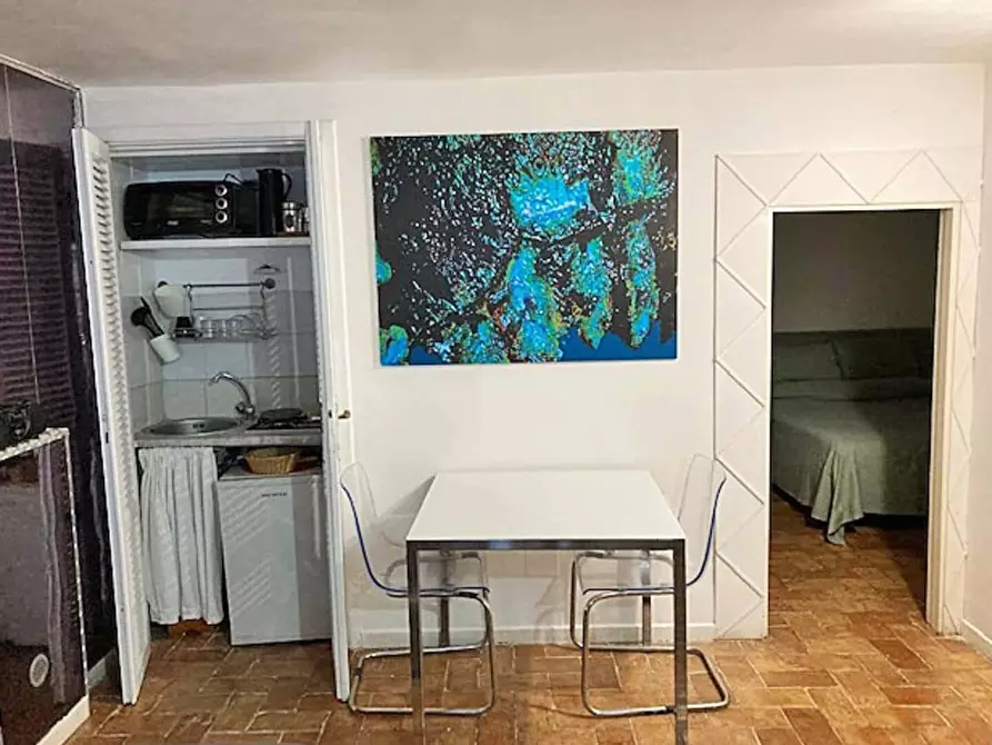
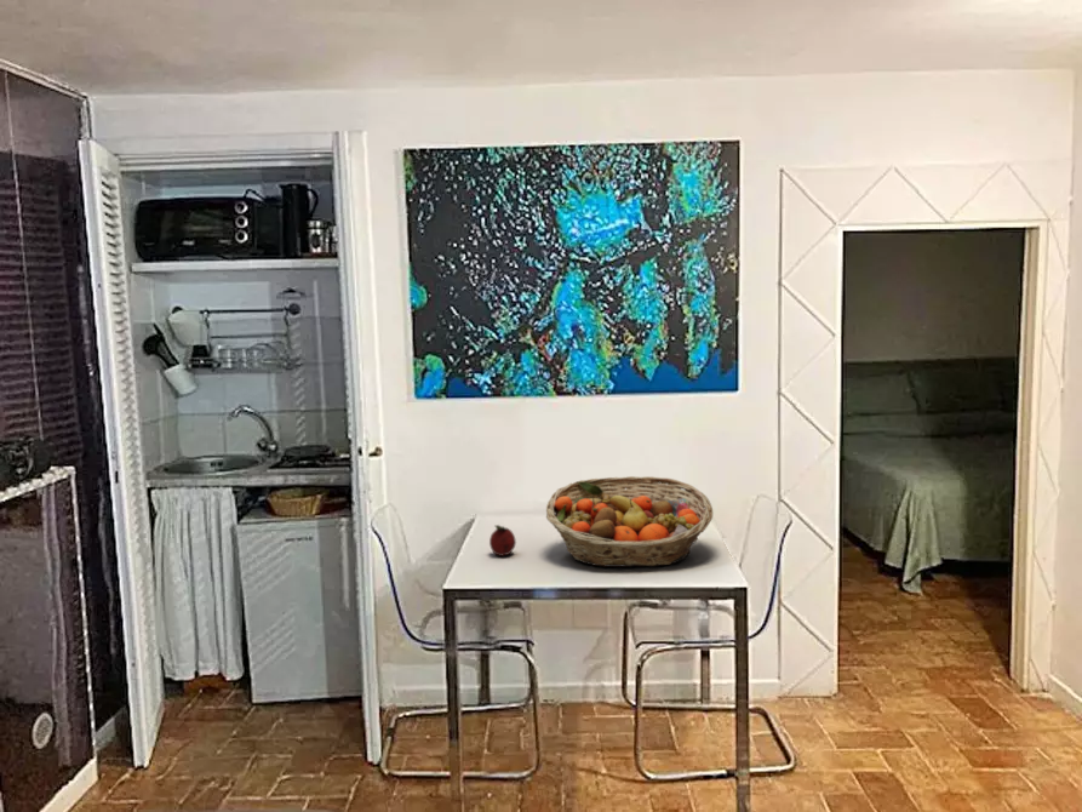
+ fruit [488,524,517,556]
+ fruit basket [545,475,714,568]
